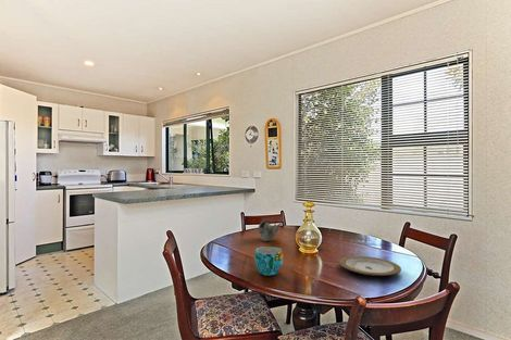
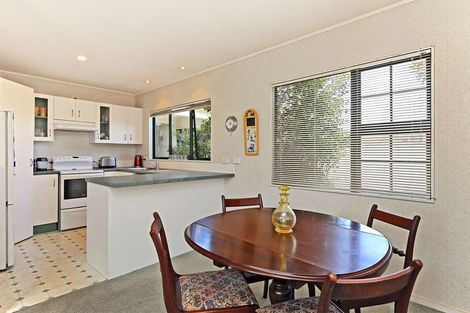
- cup [253,245,284,276]
- teapot [258,218,283,242]
- plate [338,255,402,277]
